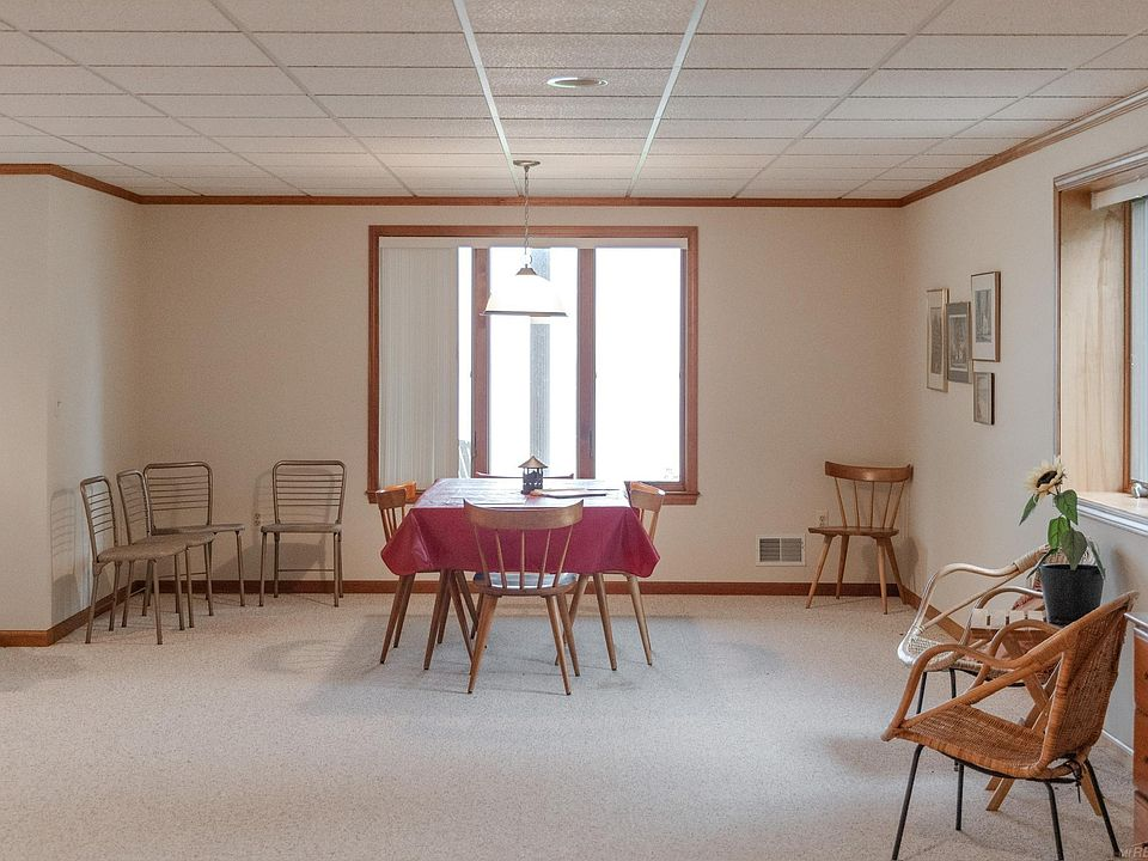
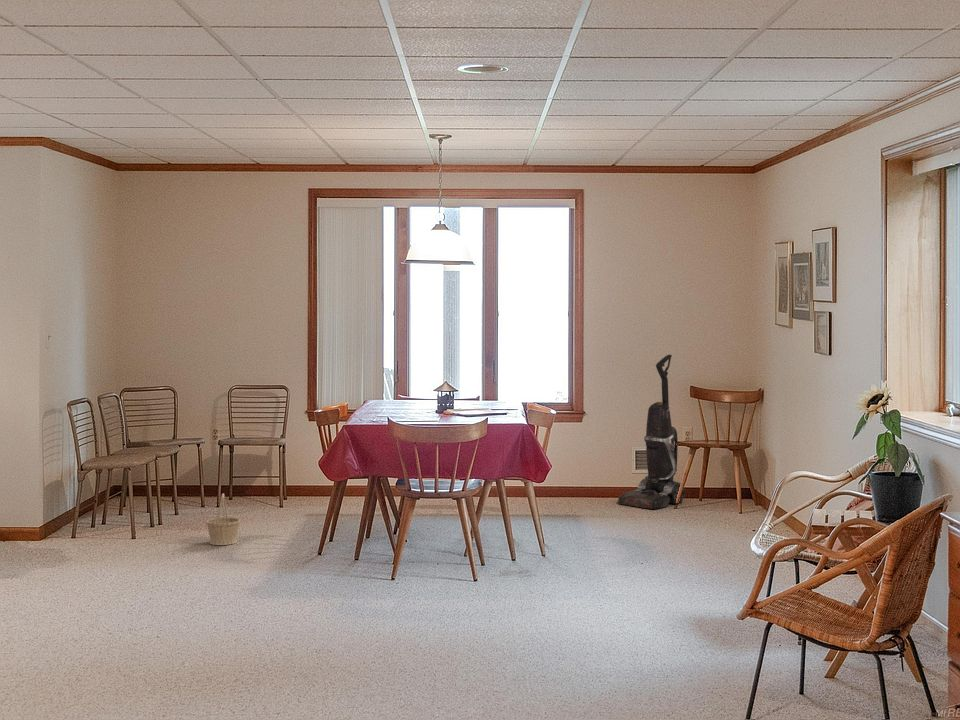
+ basket [205,493,241,546]
+ vacuum cleaner [617,354,686,510]
